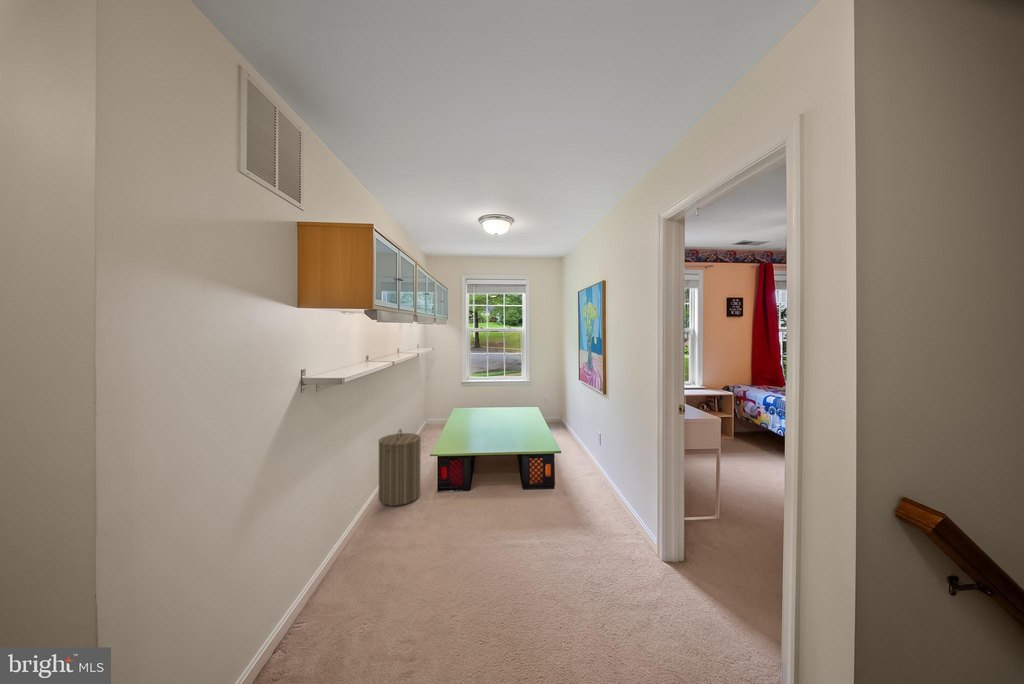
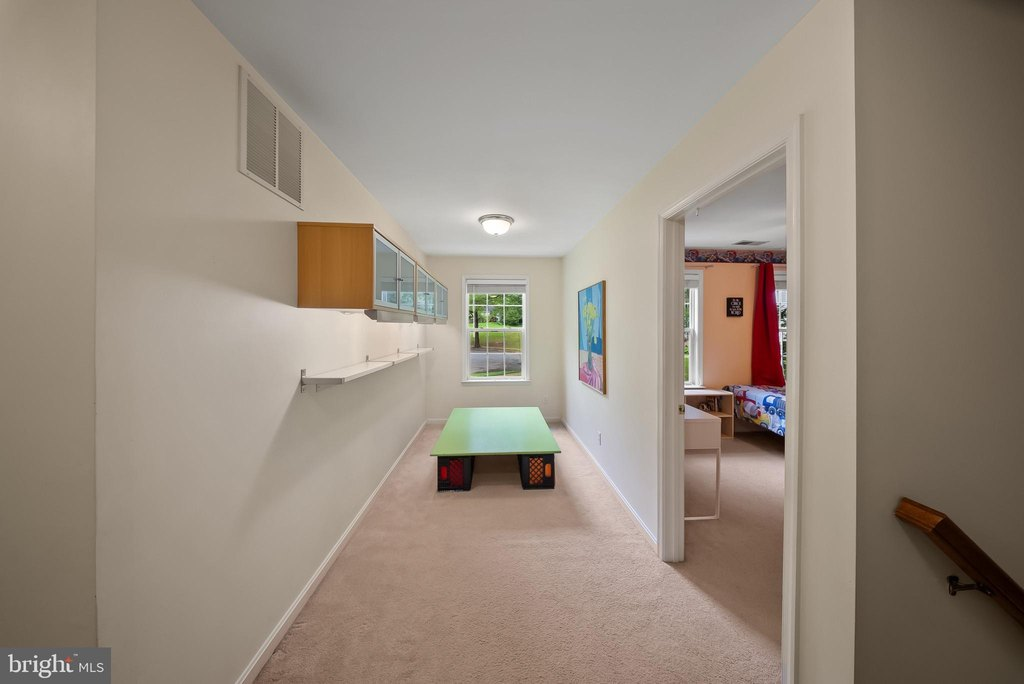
- laundry hamper [377,428,422,507]
